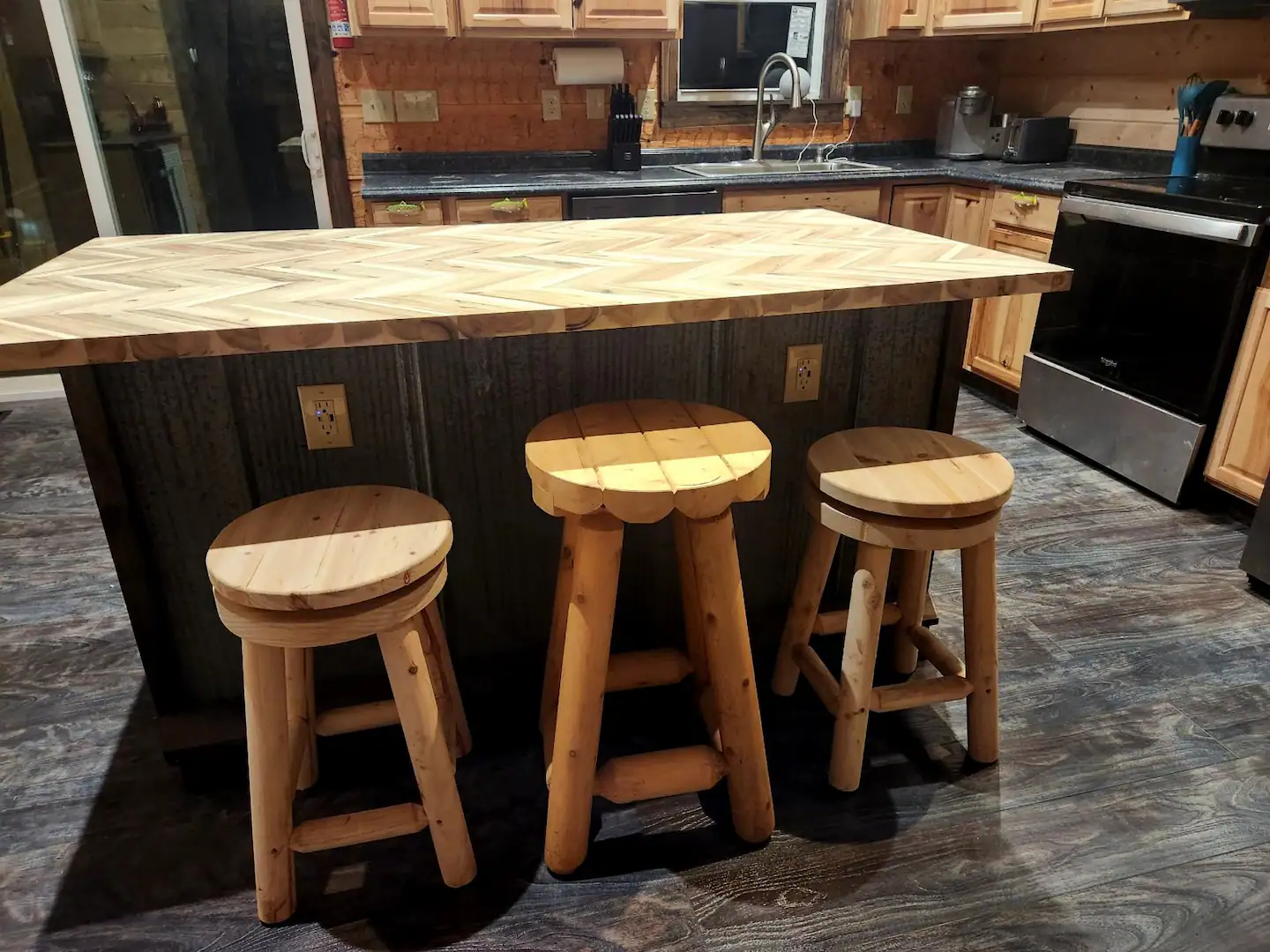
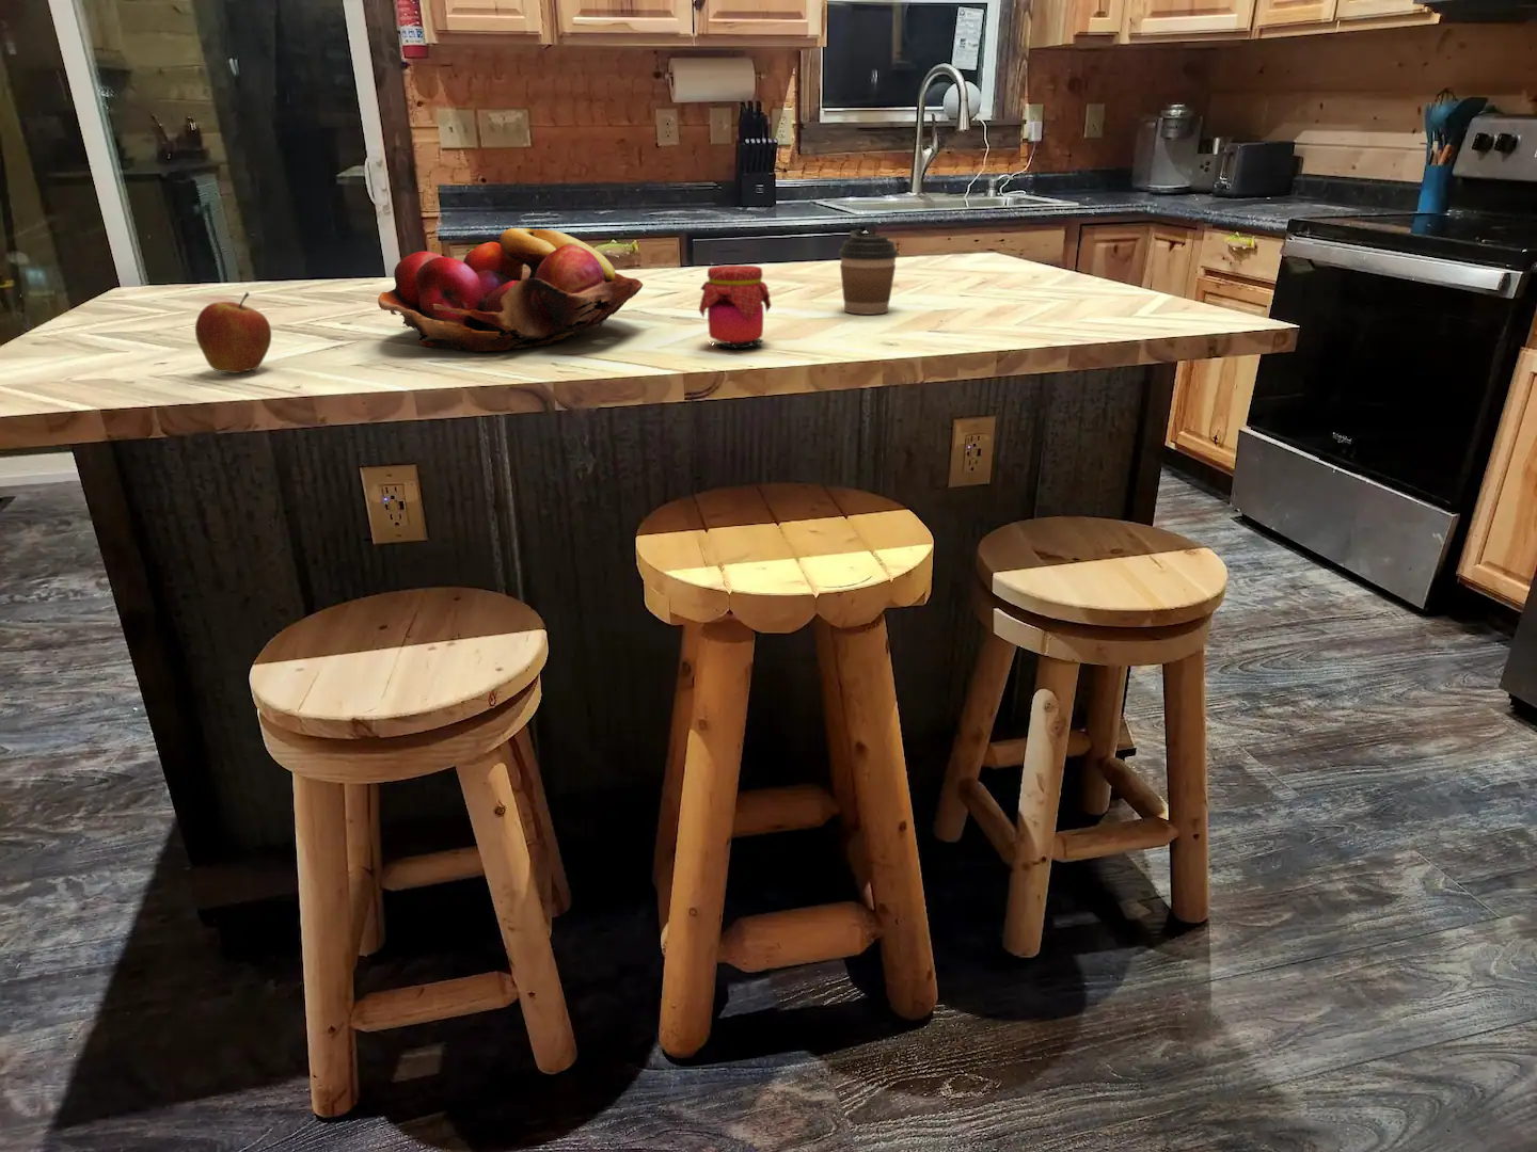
+ apple [195,292,272,374]
+ jam [698,265,773,349]
+ fruit basket [376,227,644,352]
+ coffee cup [837,230,899,316]
